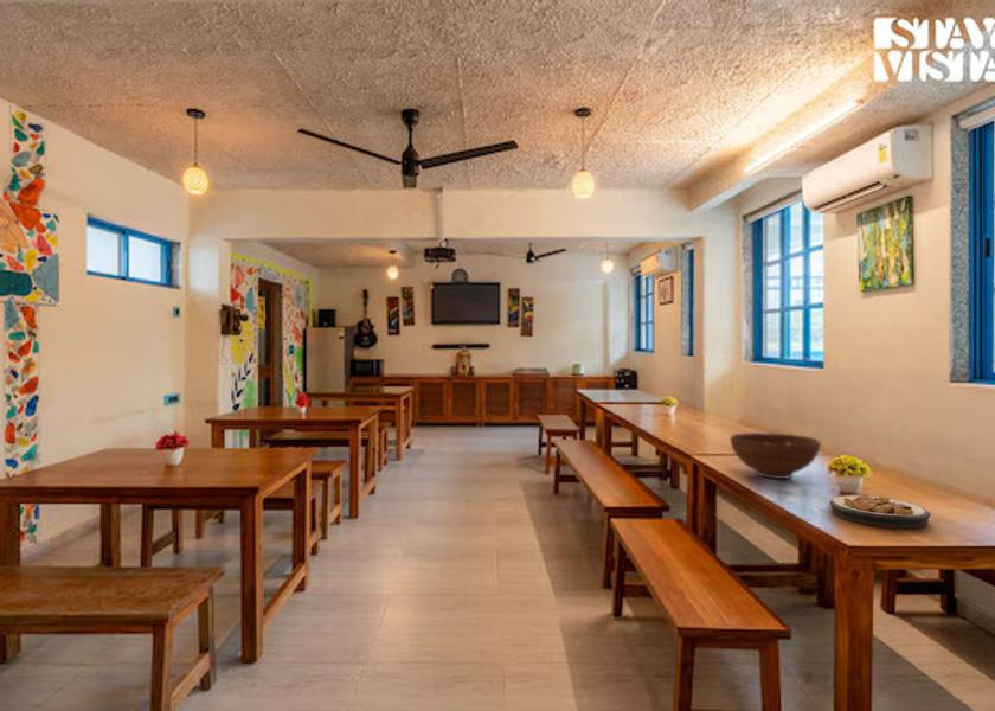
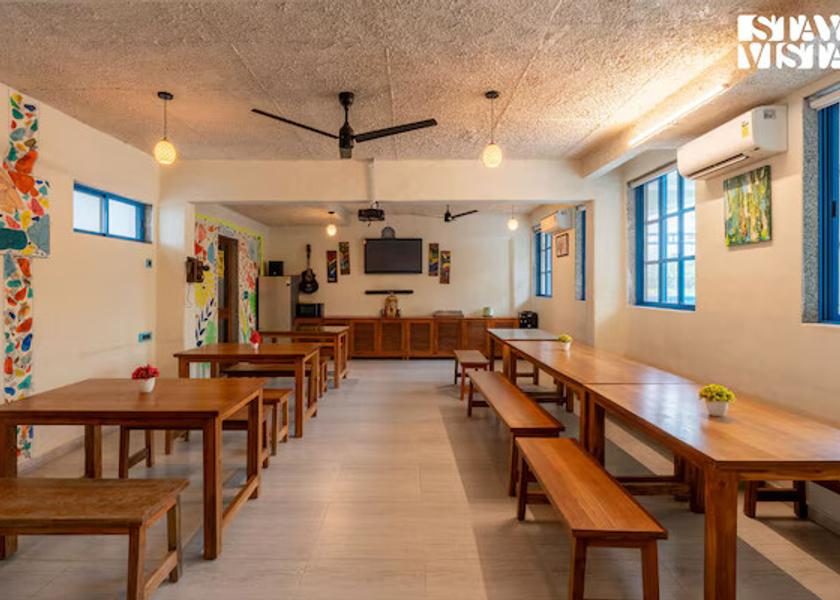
- plate [829,494,932,529]
- fruit bowl [728,431,822,480]
